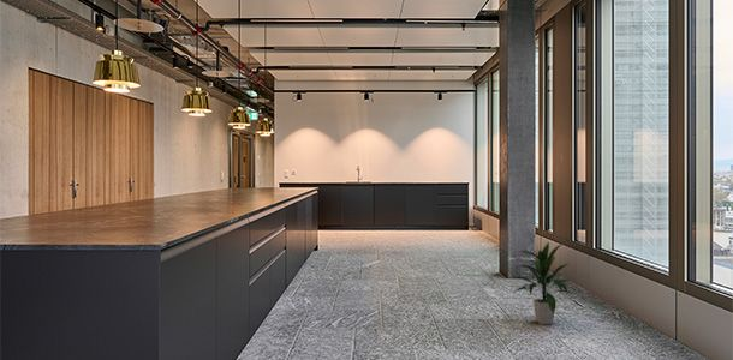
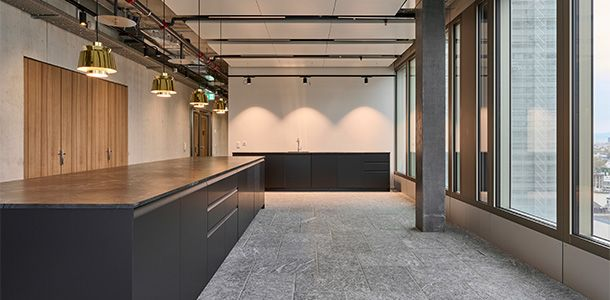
- indoor plant [512,240,574,325]
